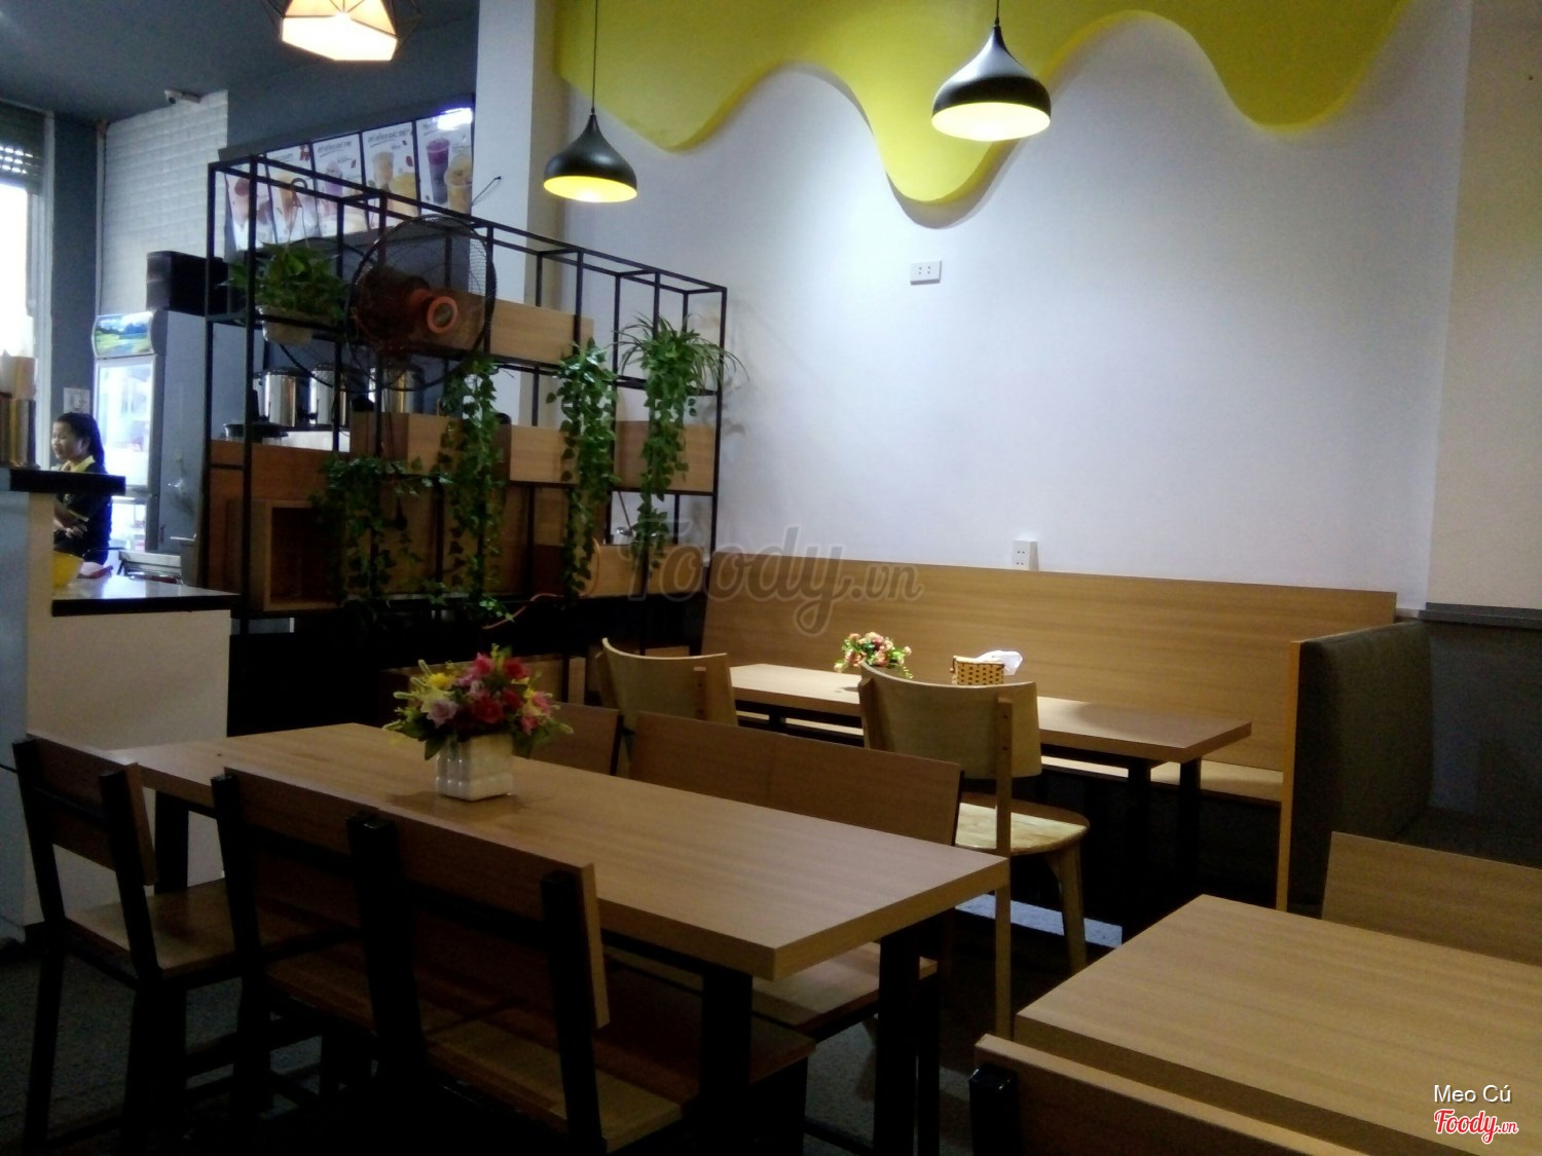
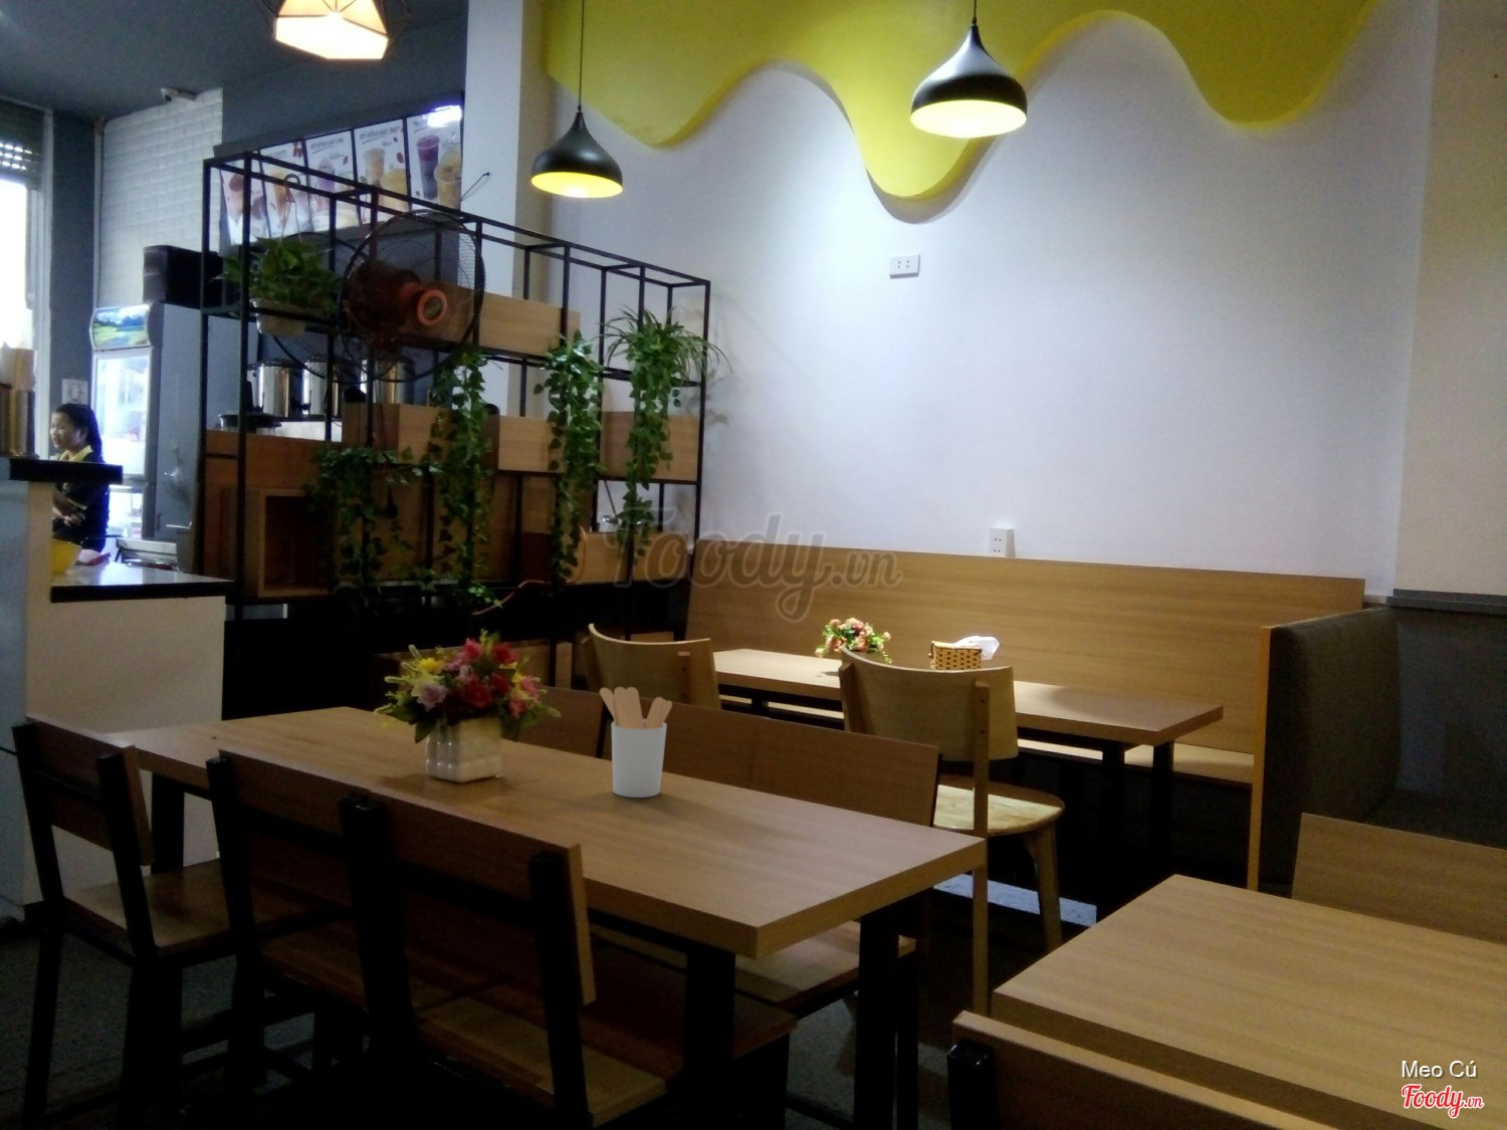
+ utensil holder [599,686,673,799]
